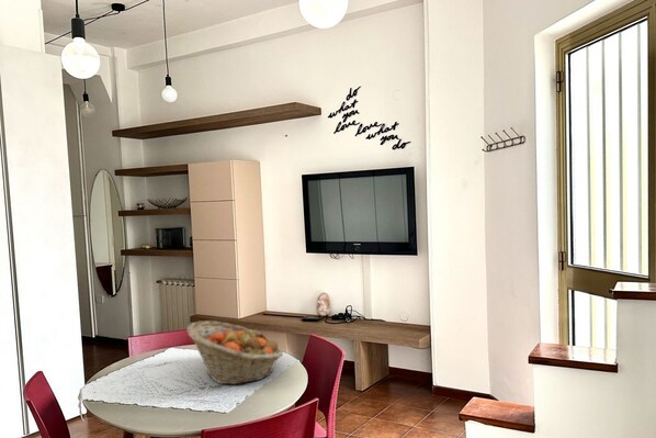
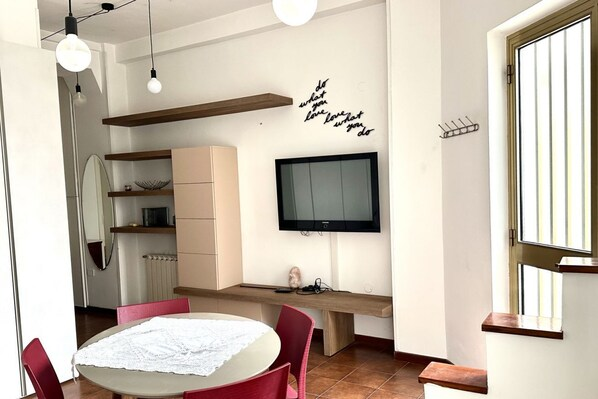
- fruit basket [185,319,284,385]
